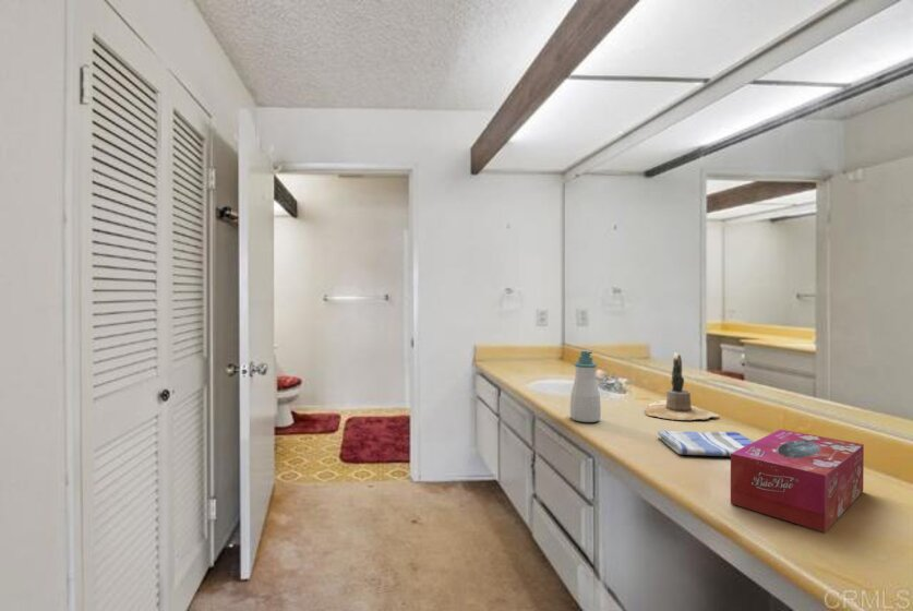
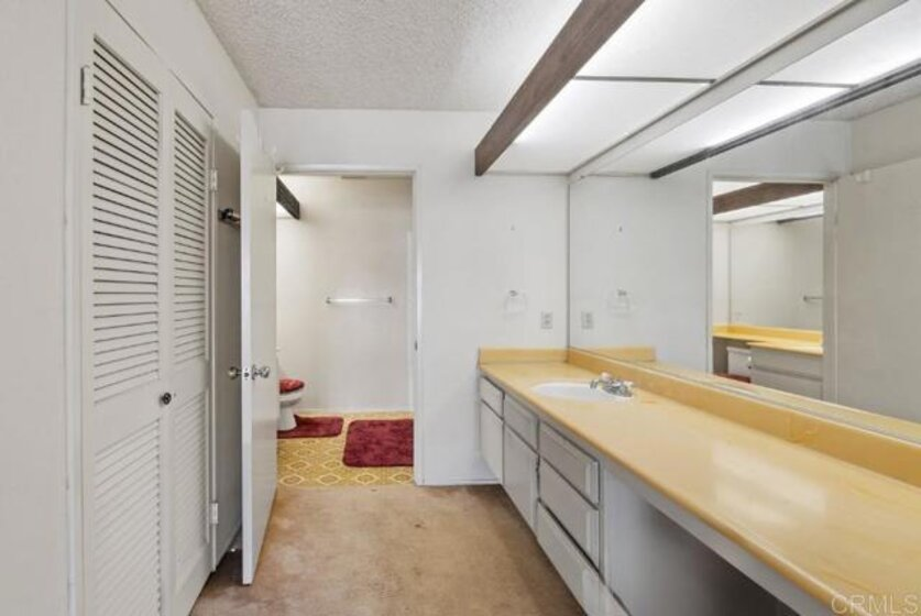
- tissue box [730,429,865,534]
- soap bottle [569,349,602,423]
- dish towel [657,429,755,457]
- potted cactus [644,351,720,421]
